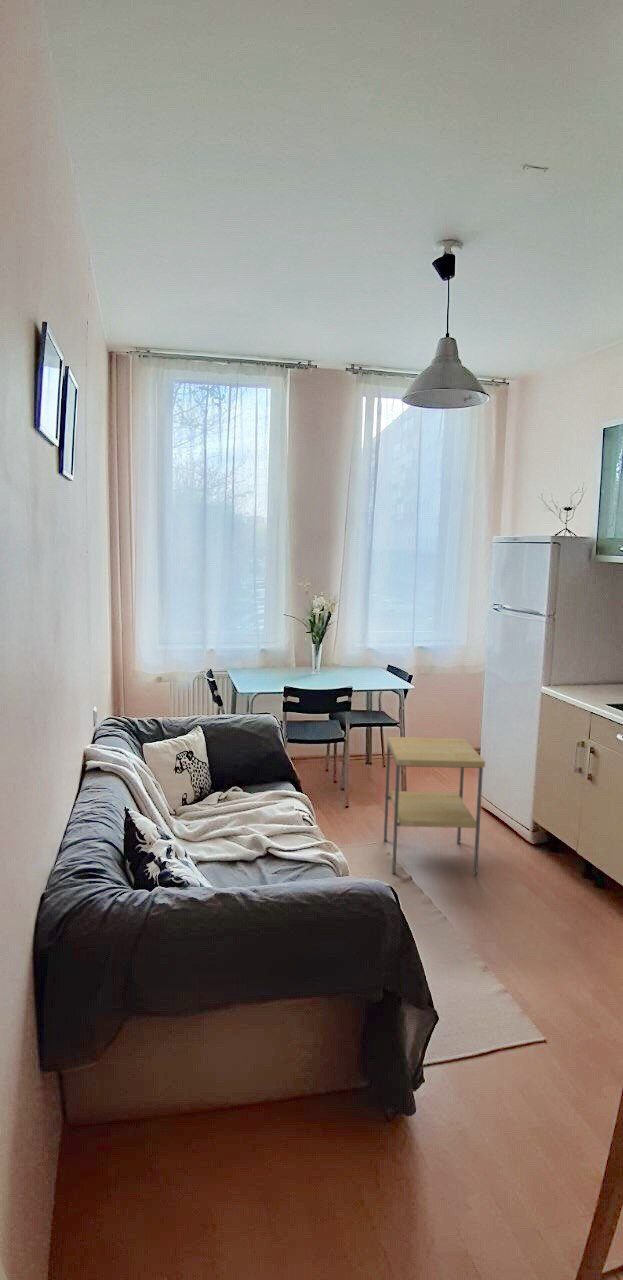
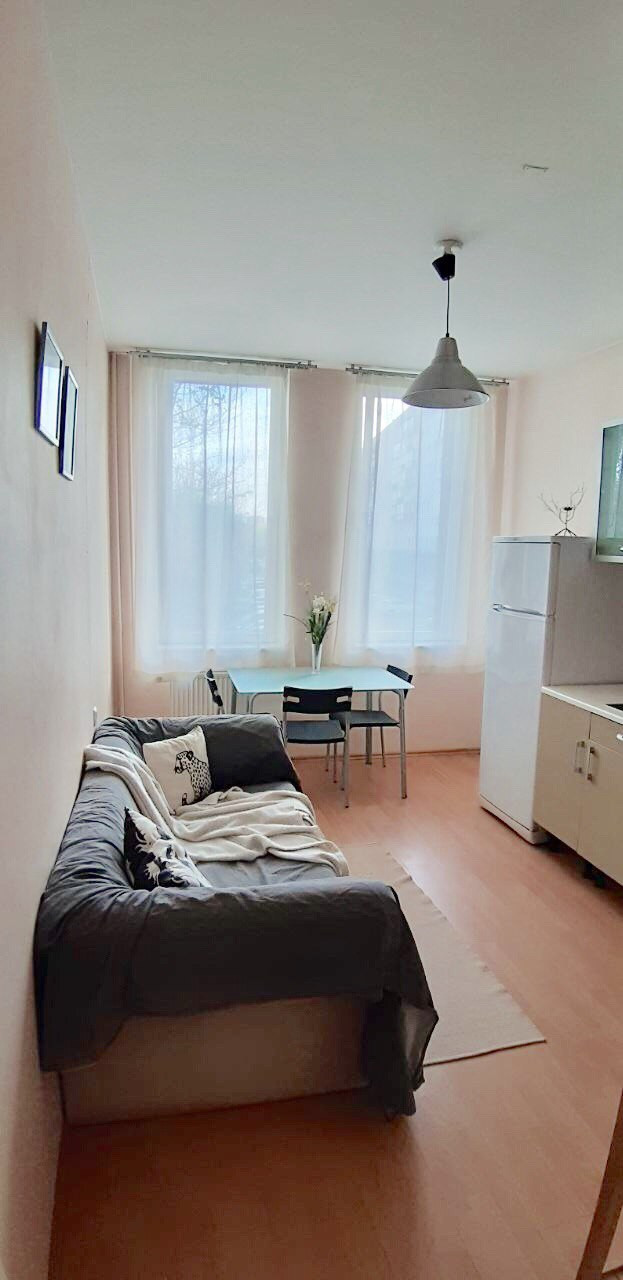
- side table [383,736,486,876]
